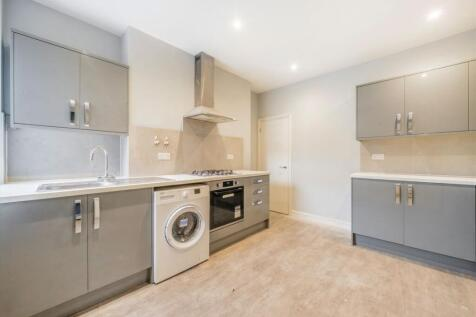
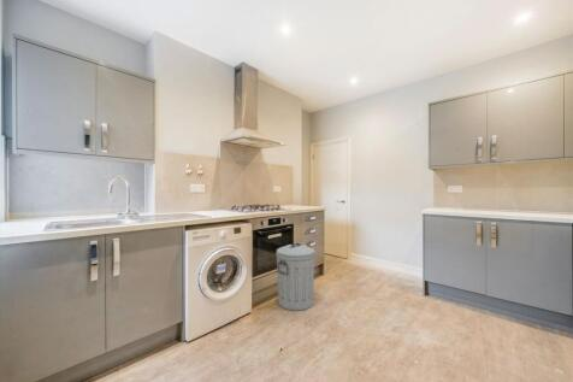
+ trash can [276,242,317,312]
